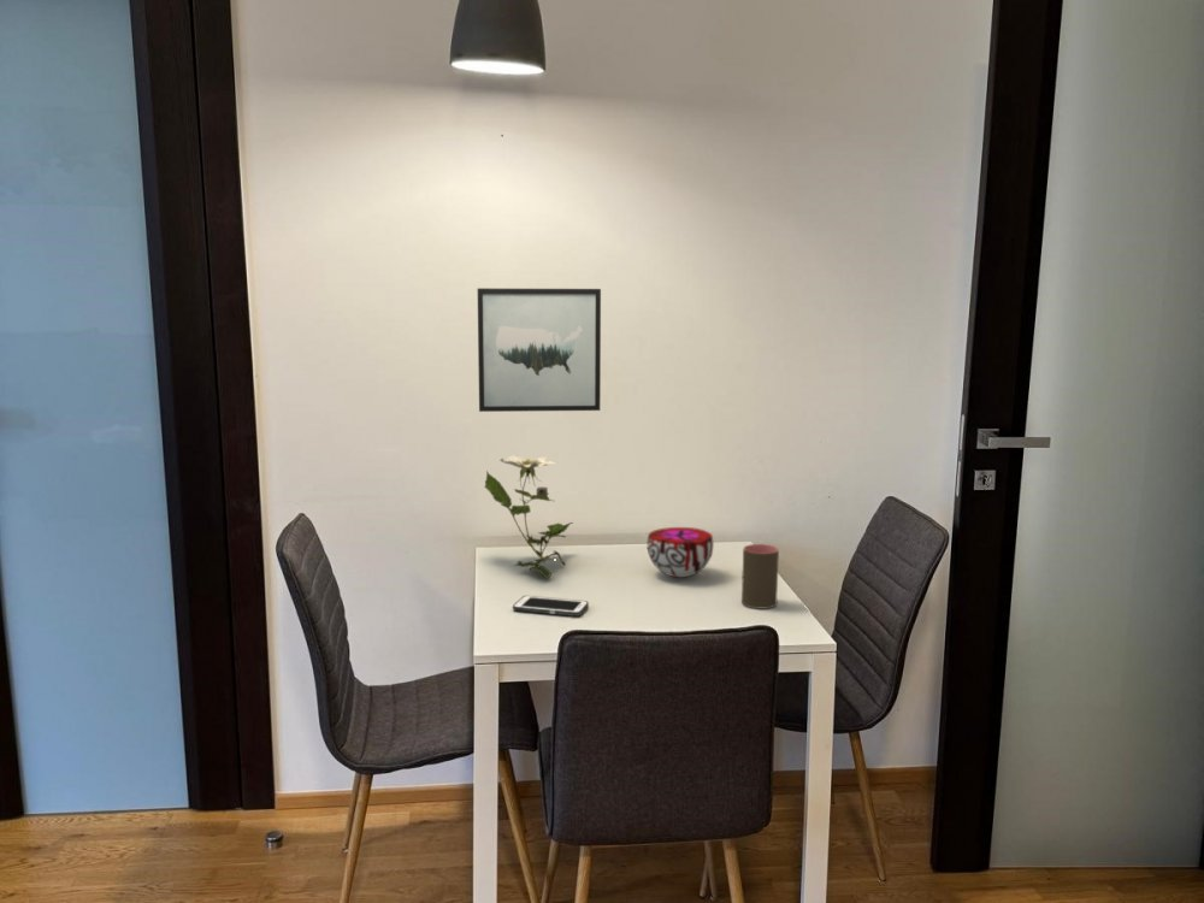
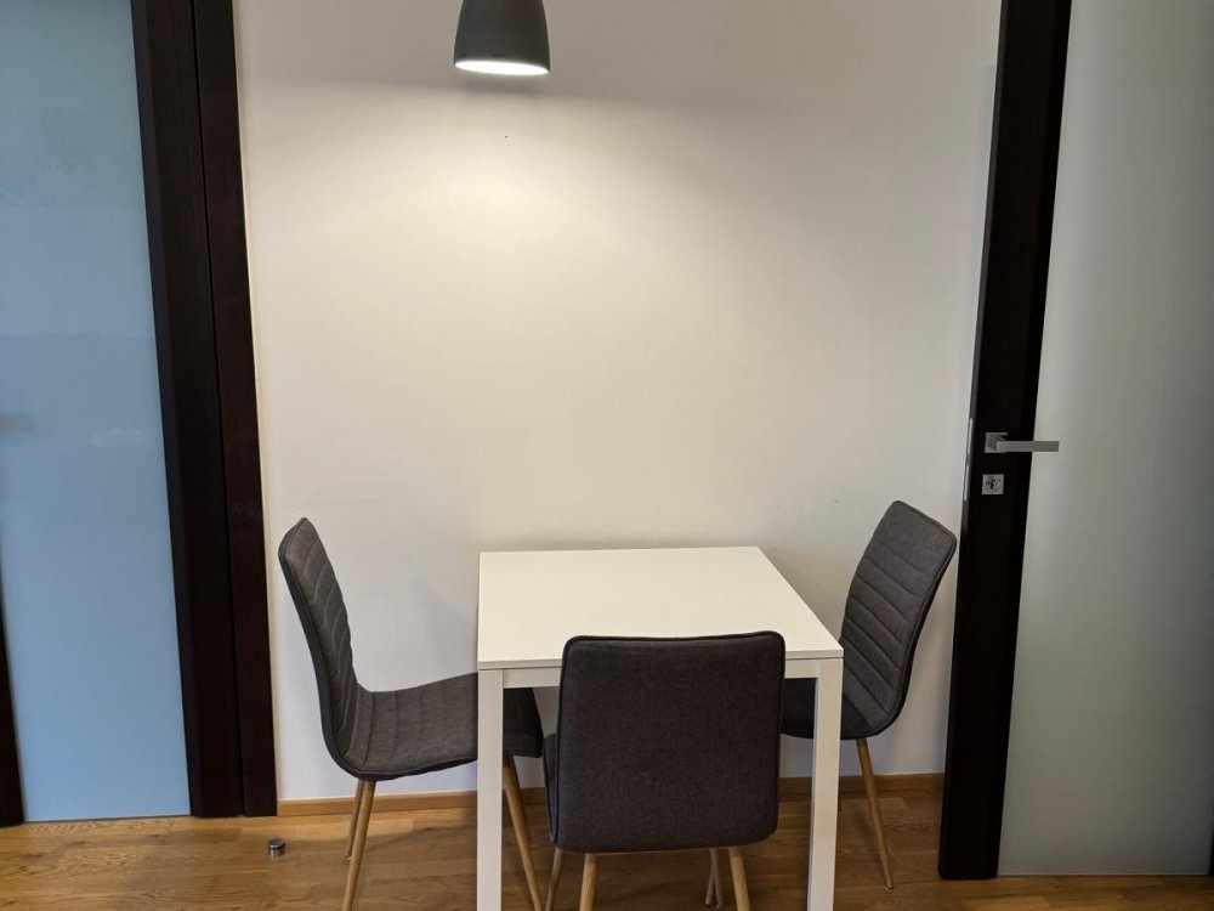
- cell phone [512,595,590,618]
- flower [483,454,574,579]
- decorative bowl [645,526,715,578]
- cup [740,543,780,610]
- wall art [477,287,602,413]
